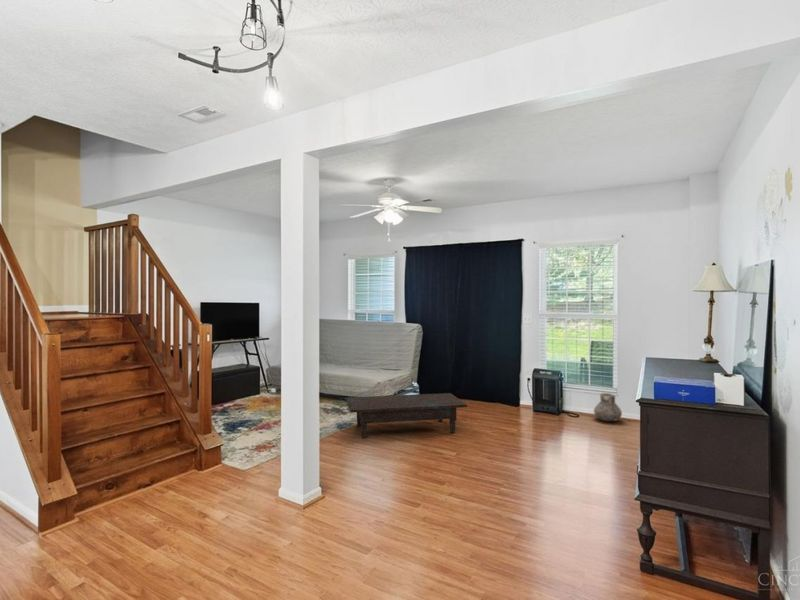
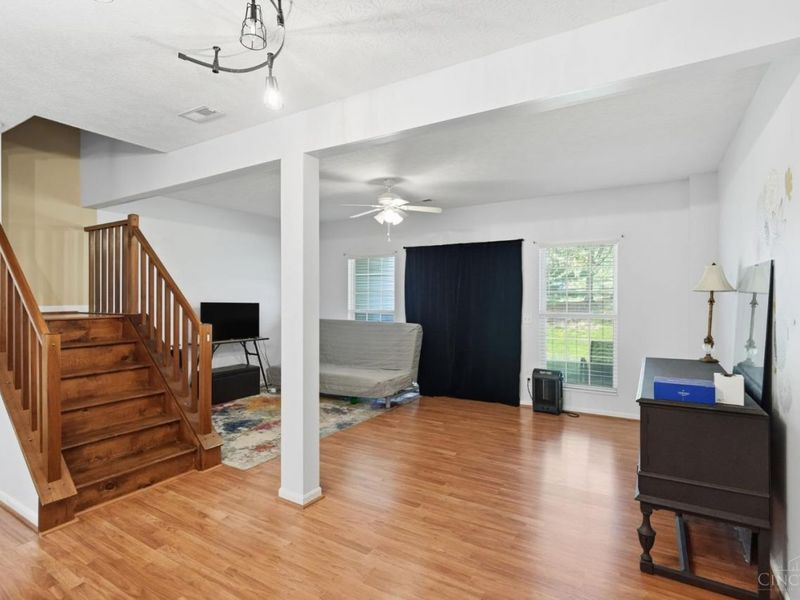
- coffee table [345,392,468,440]
- vase [593,392,623,422]
